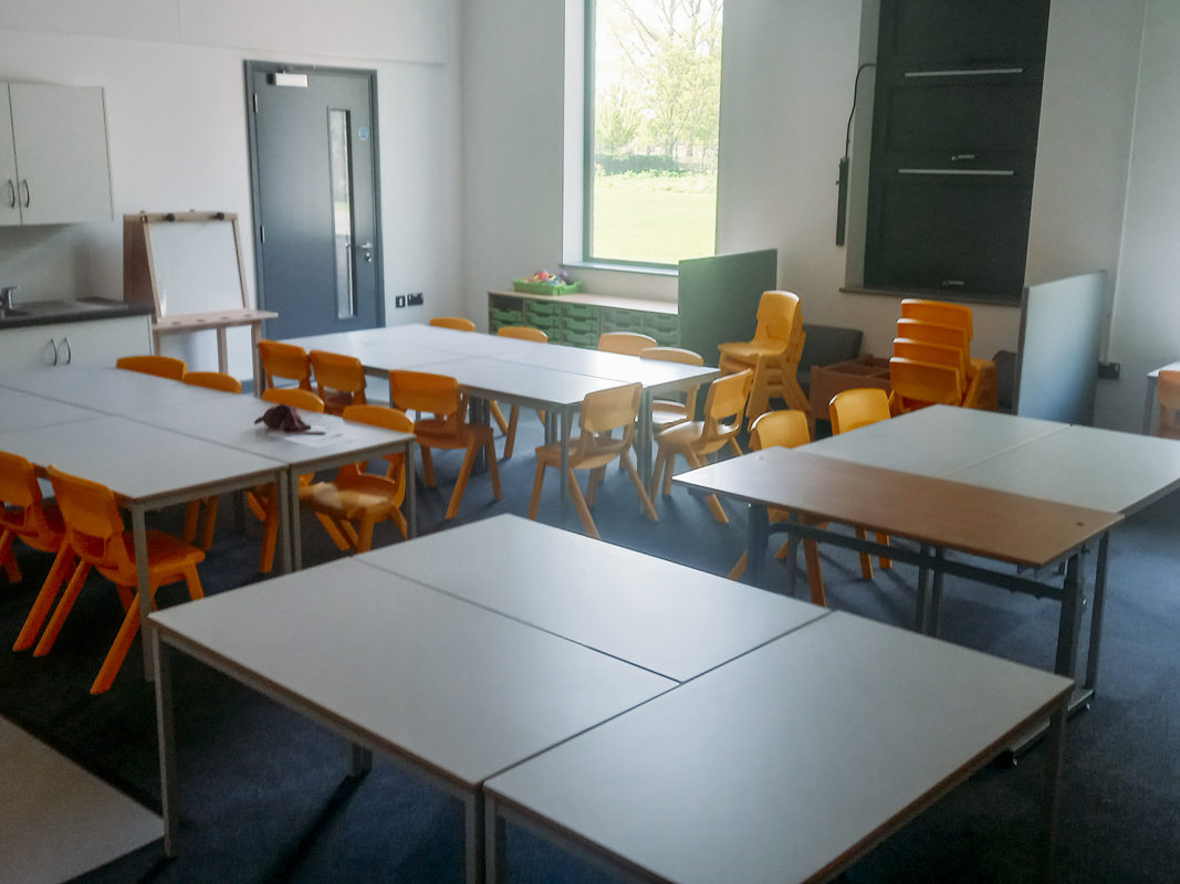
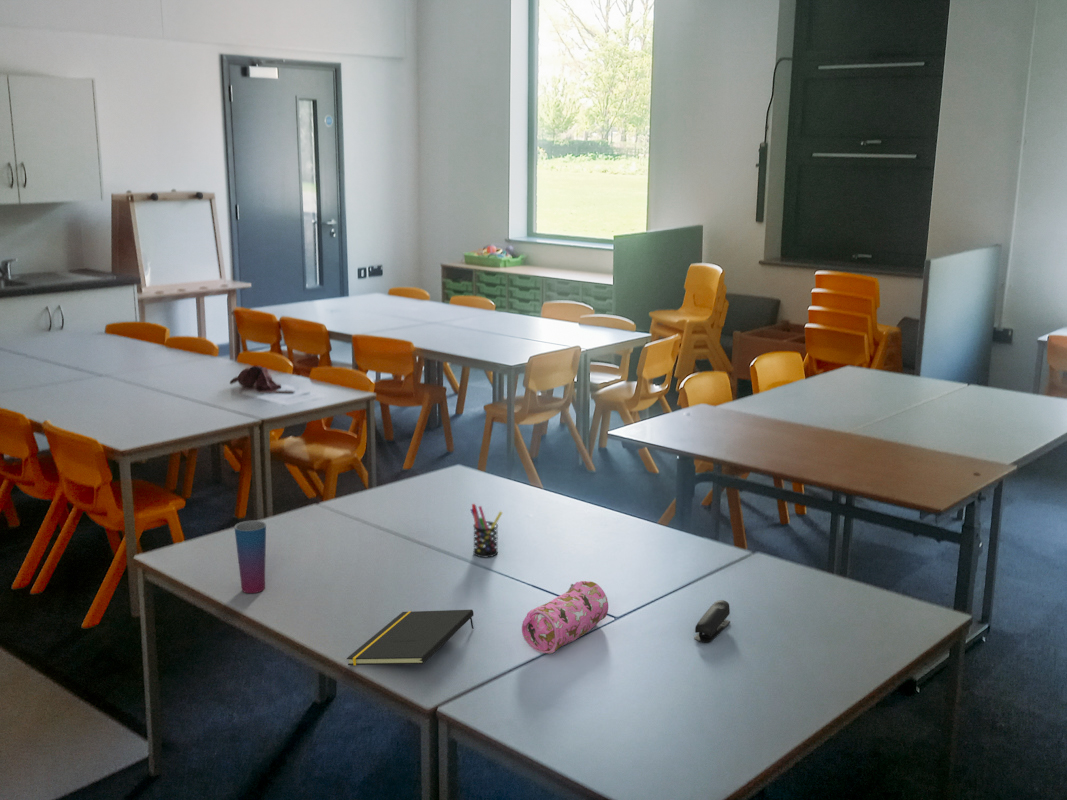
+ notepad [346,609,475,666]
+ pen holder [470,503,503,558]
+ pencil case [521,580,609,654]
+ stapler [693,599,731,644]
+ cup [233,520,267,594]
